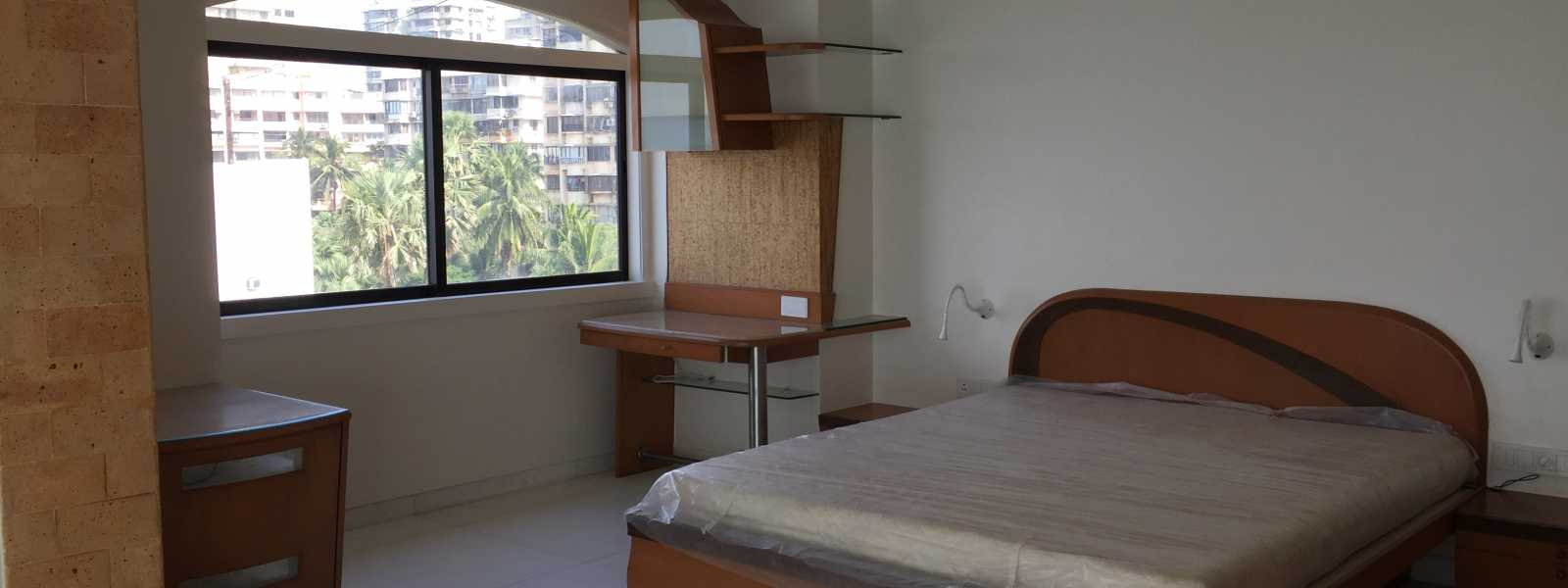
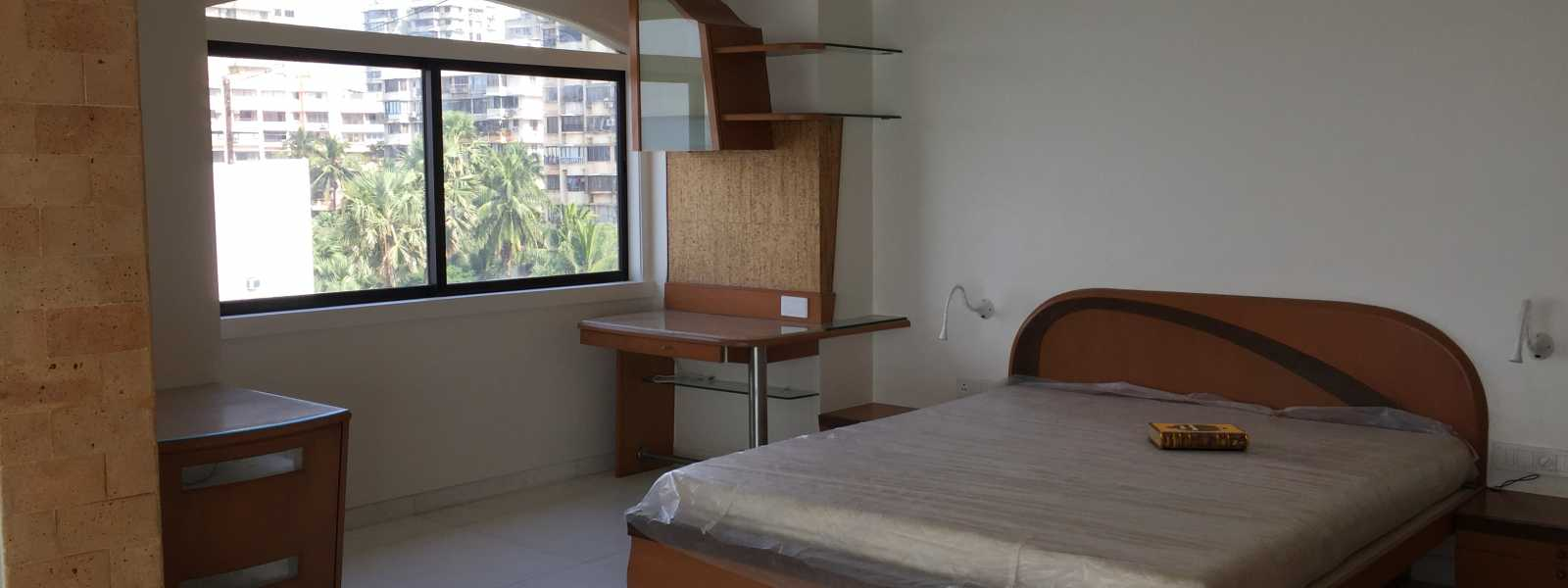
+ hardback book [1147,421,1250,451]
